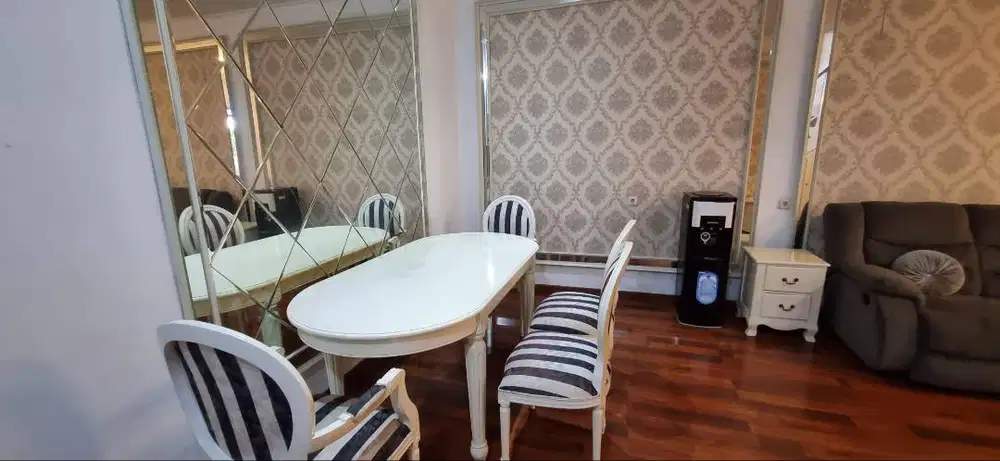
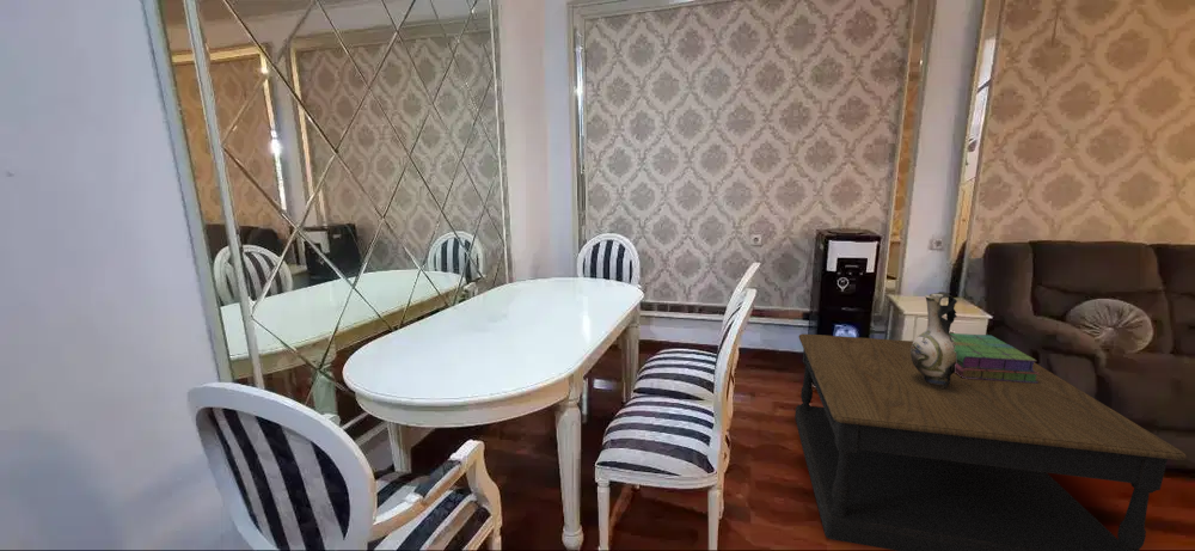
+ coffee table [793,332,1188,551]
+ decorative vase [911,290,958,388]
+ stack of books [949,332,1040,382]
